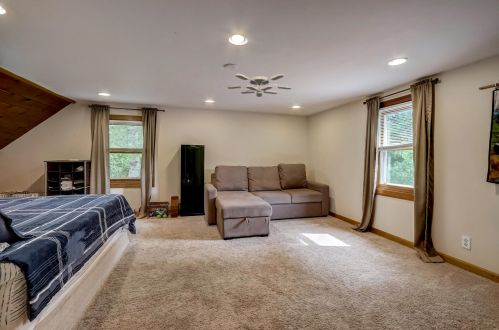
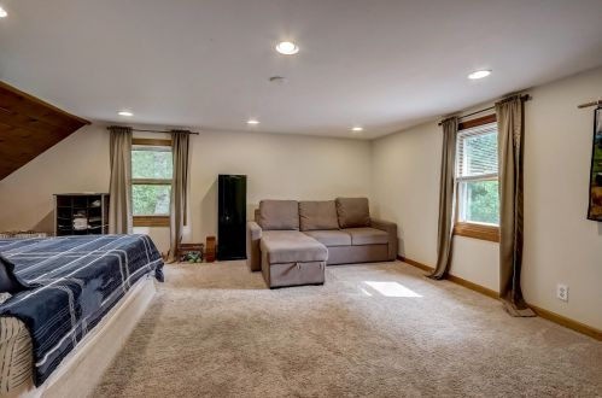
- ceiling fan [226,73,292,98]
